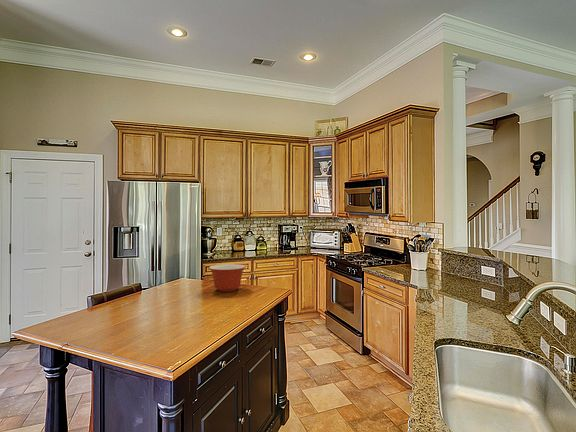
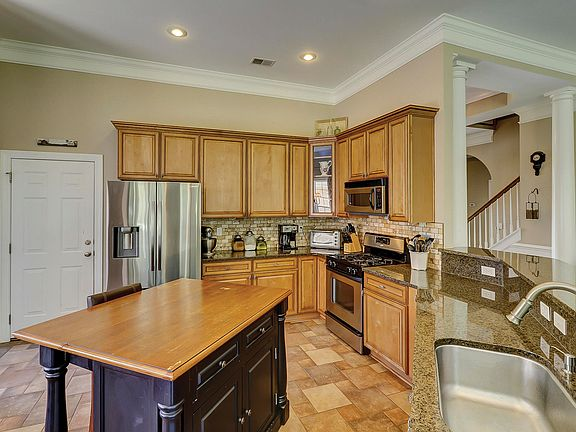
- mixing bowl [208,263,246,293]
